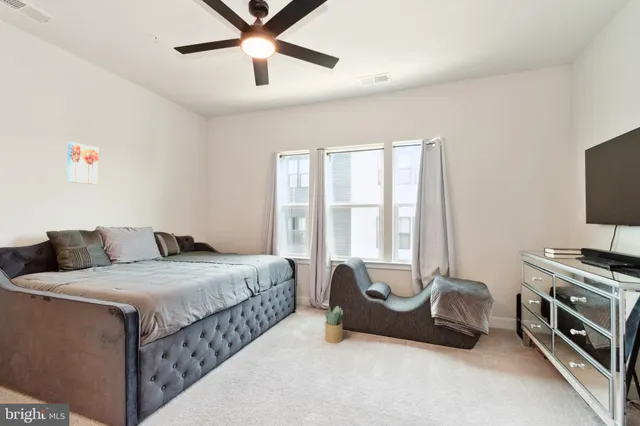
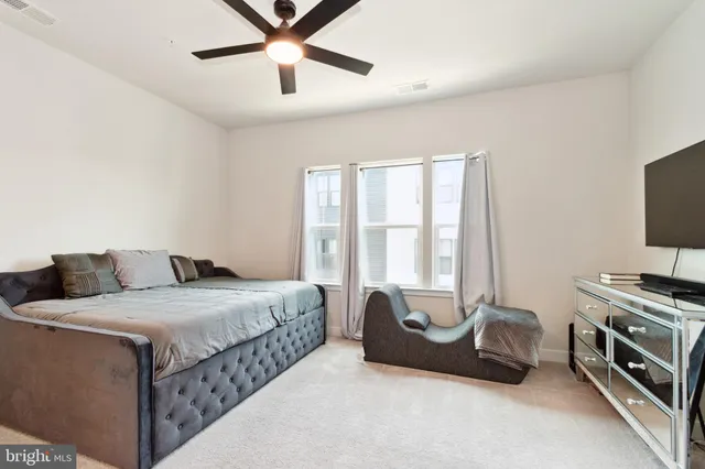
- potted plant [324,305,344,344]
- wall art [66,141,99,185]
